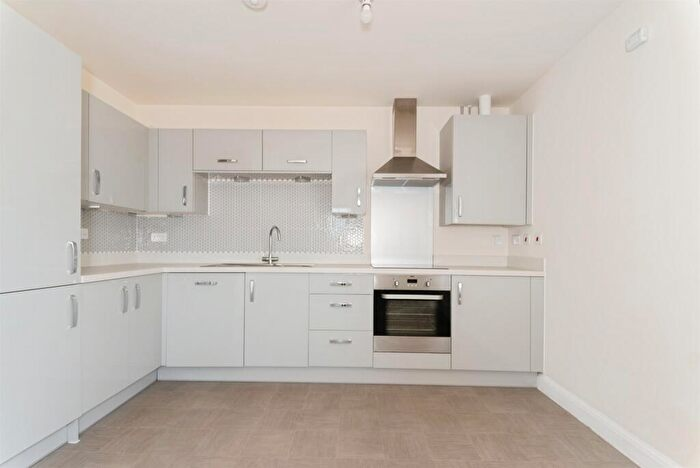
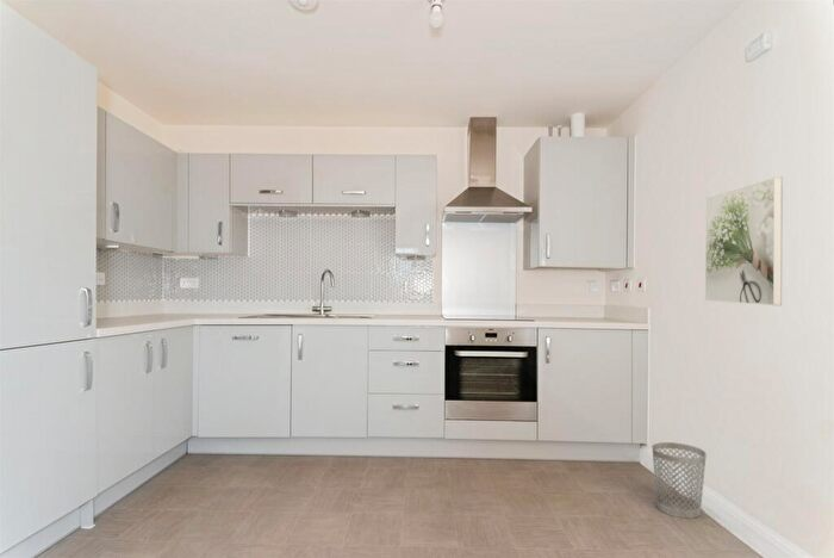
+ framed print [704,176,784,306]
+ wastebasket [651,441,708,520]
